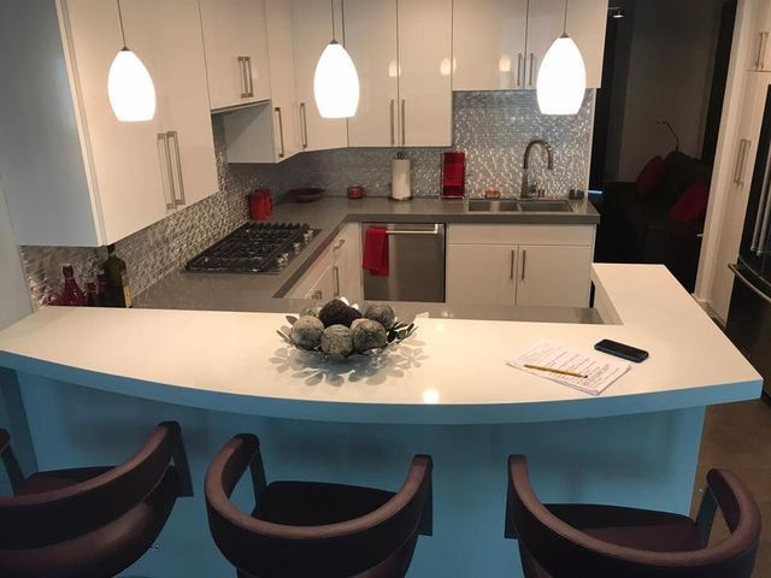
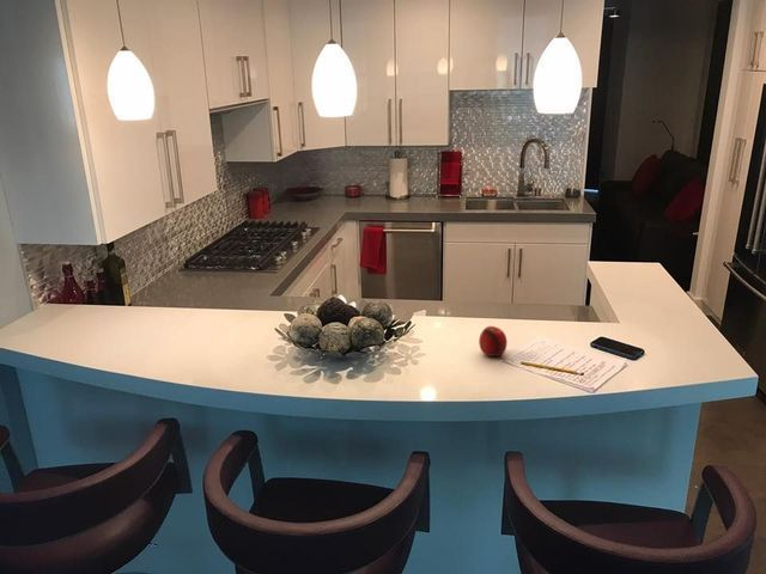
+ fruit [478,325,509,358]
